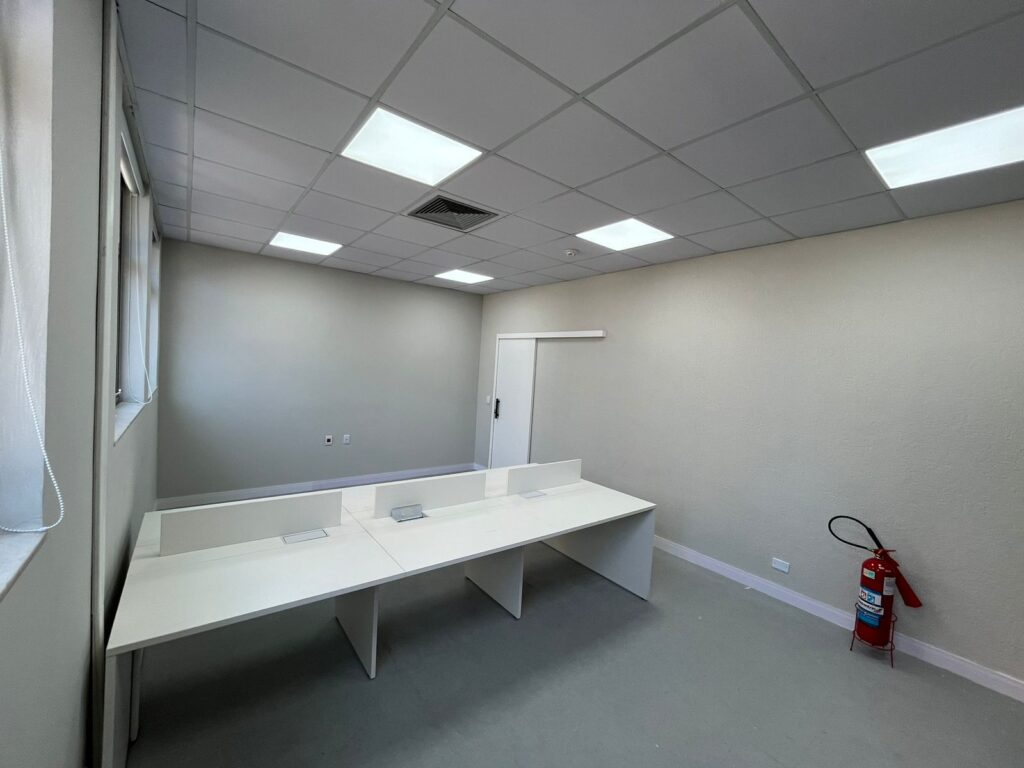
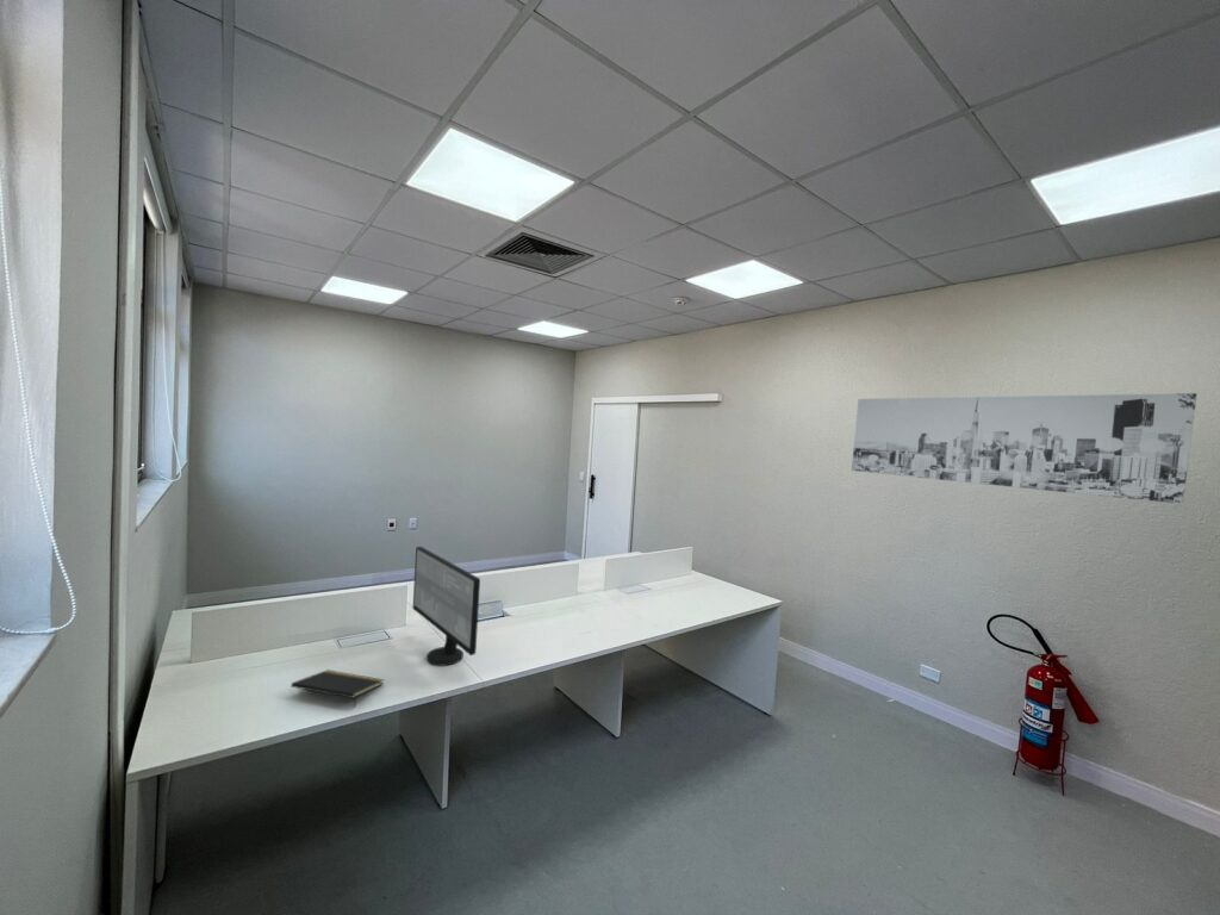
+ wall art [851,392,1199,505]
+ computer monitor [411,546,481,667]
+ notepad [290,668,385,708]
